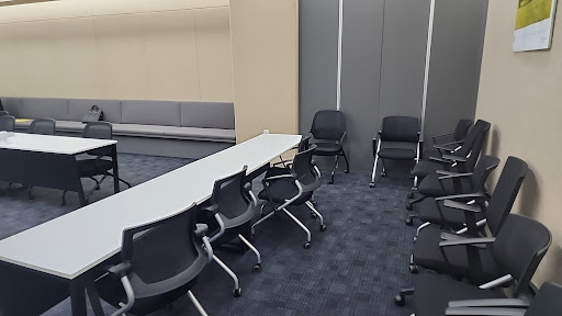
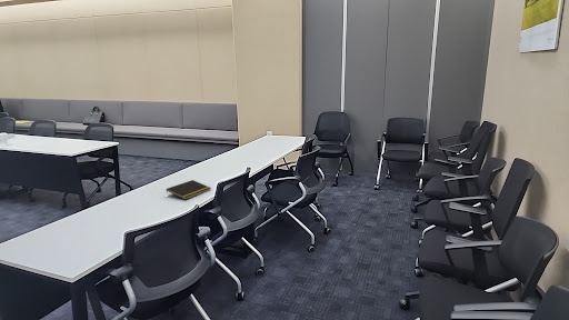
+ notepad [166,179,212,200]
